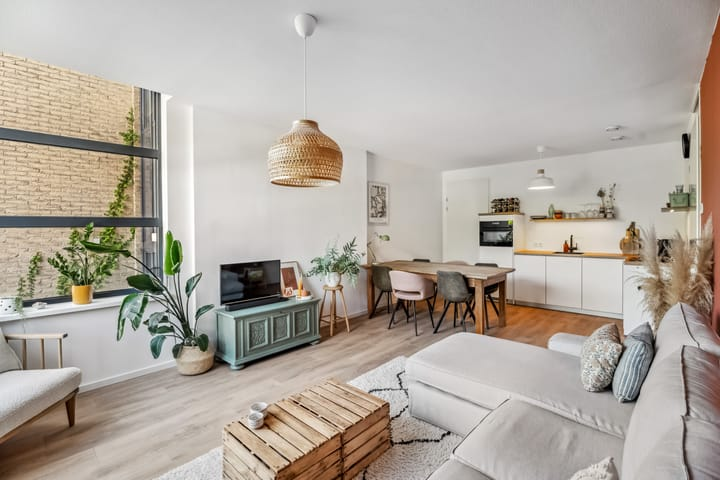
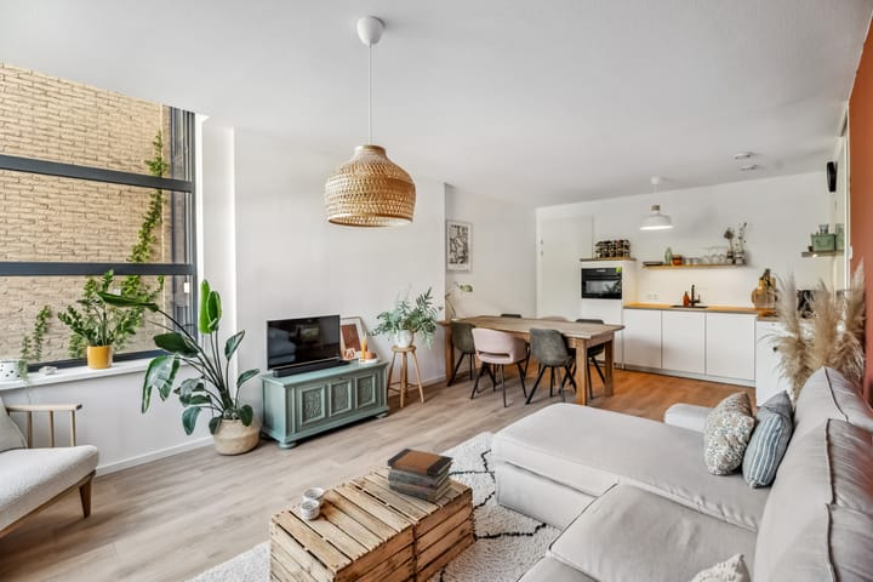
+ book stack [387,447,455,503]
